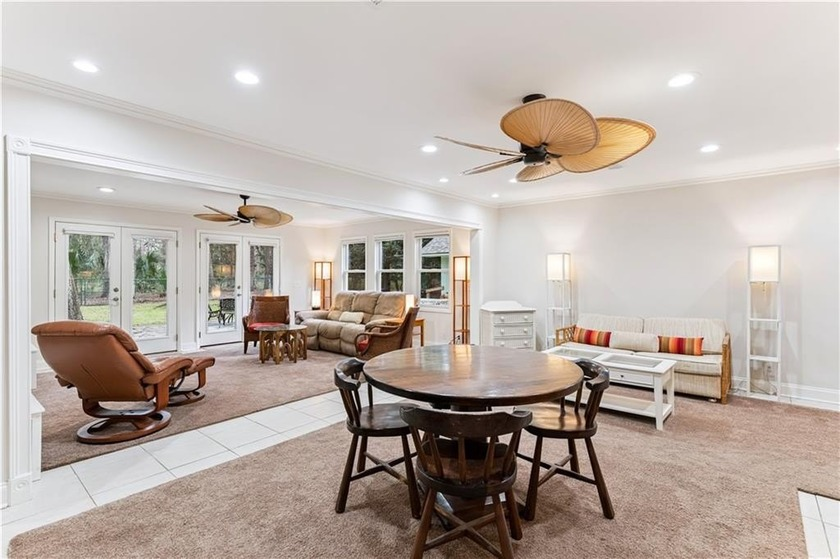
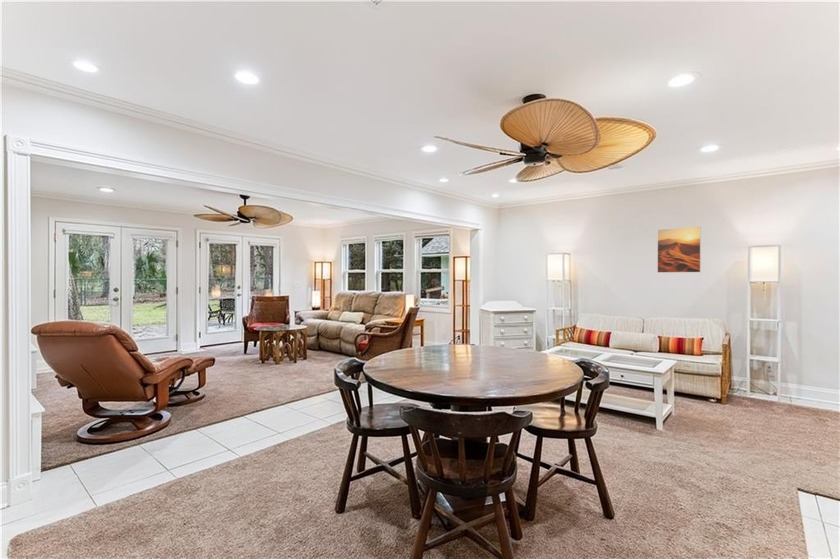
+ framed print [656,226,702,274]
